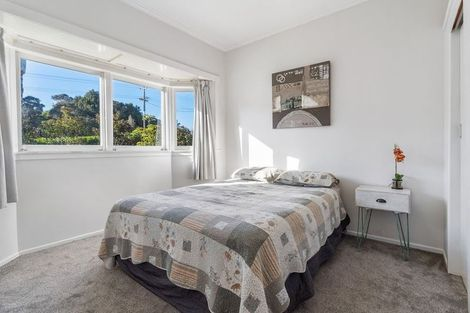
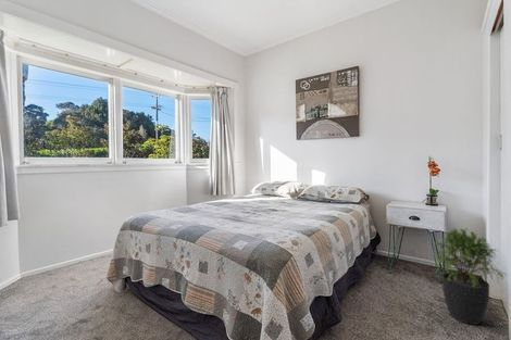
+ potted plant [433,227,506,326]
